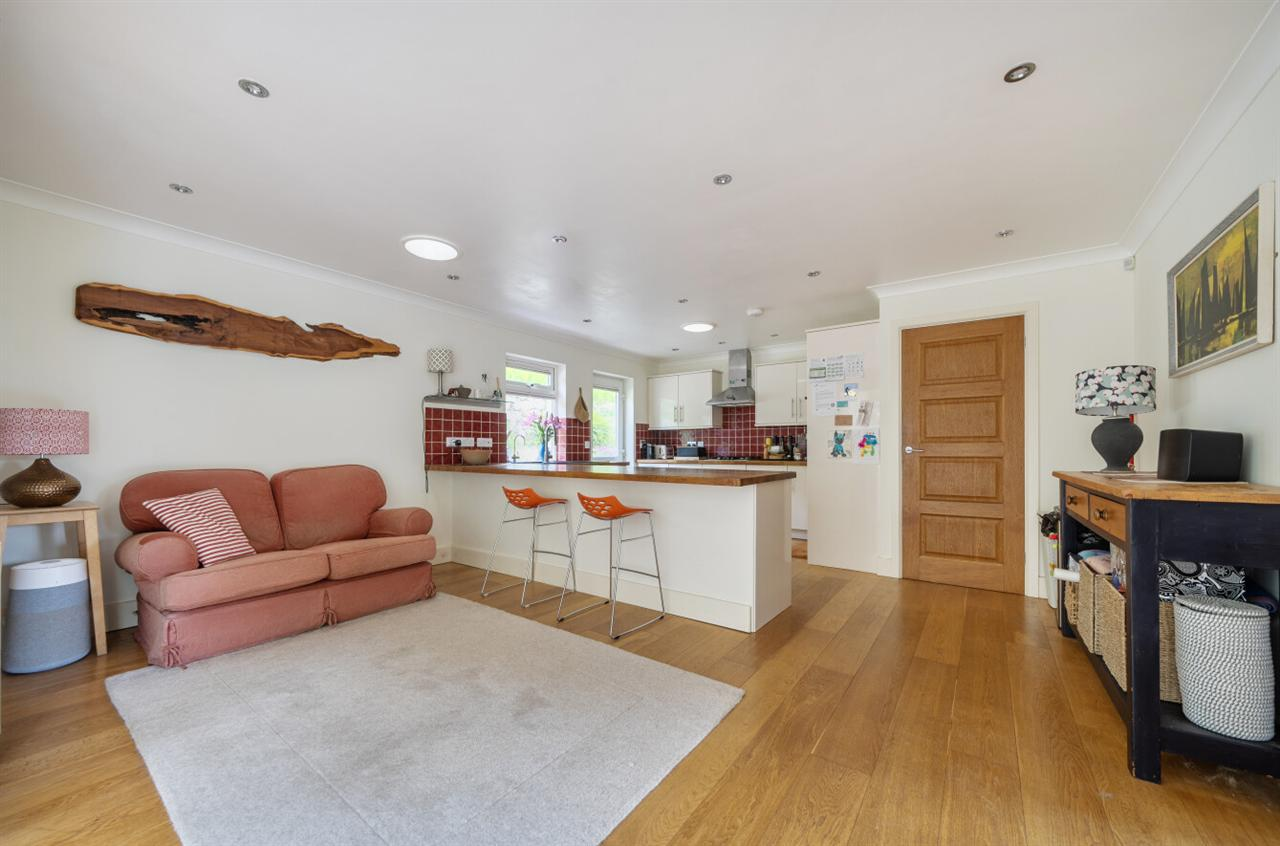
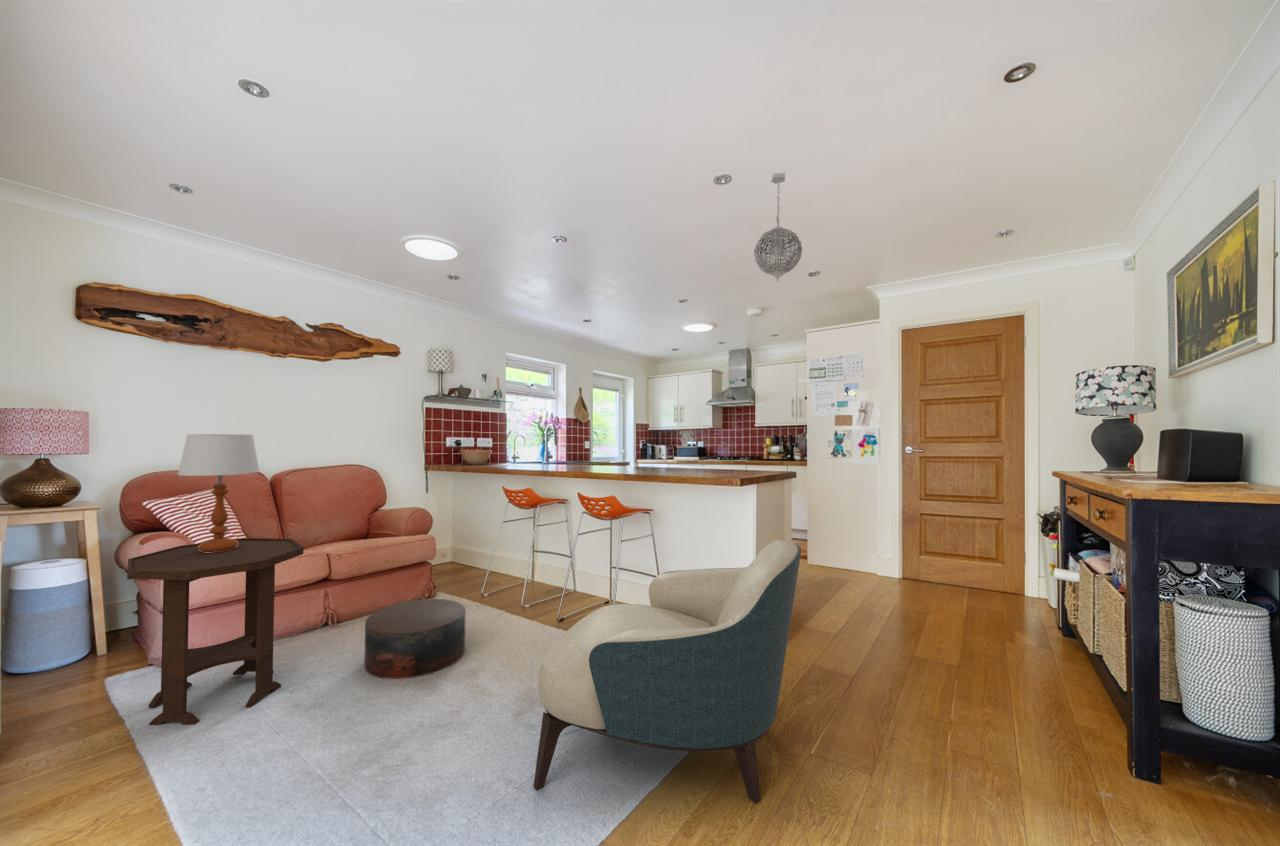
+ side table [126,537,305,726]
+ stool [363,598,467,680]
+ table lamp [176,433,261,553]
+ armchair [532,539,802,805]
+ pendant light [753,172,803,282]
